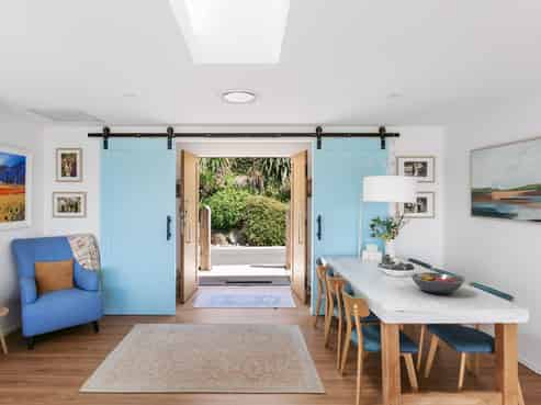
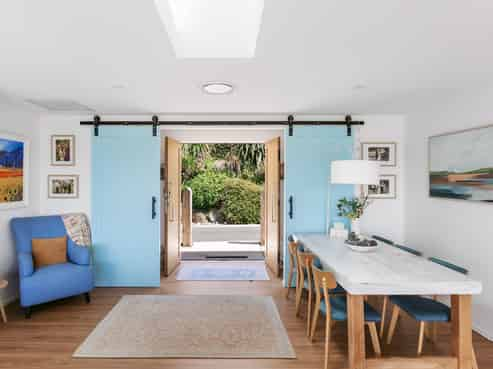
- fruit bowl [410,271,465,294]
